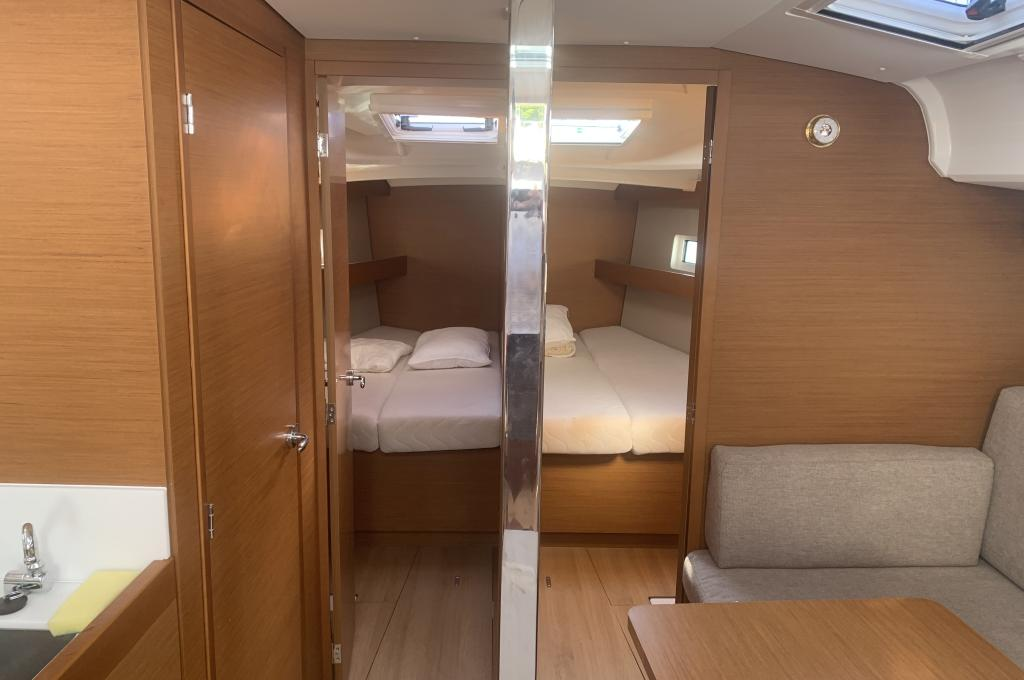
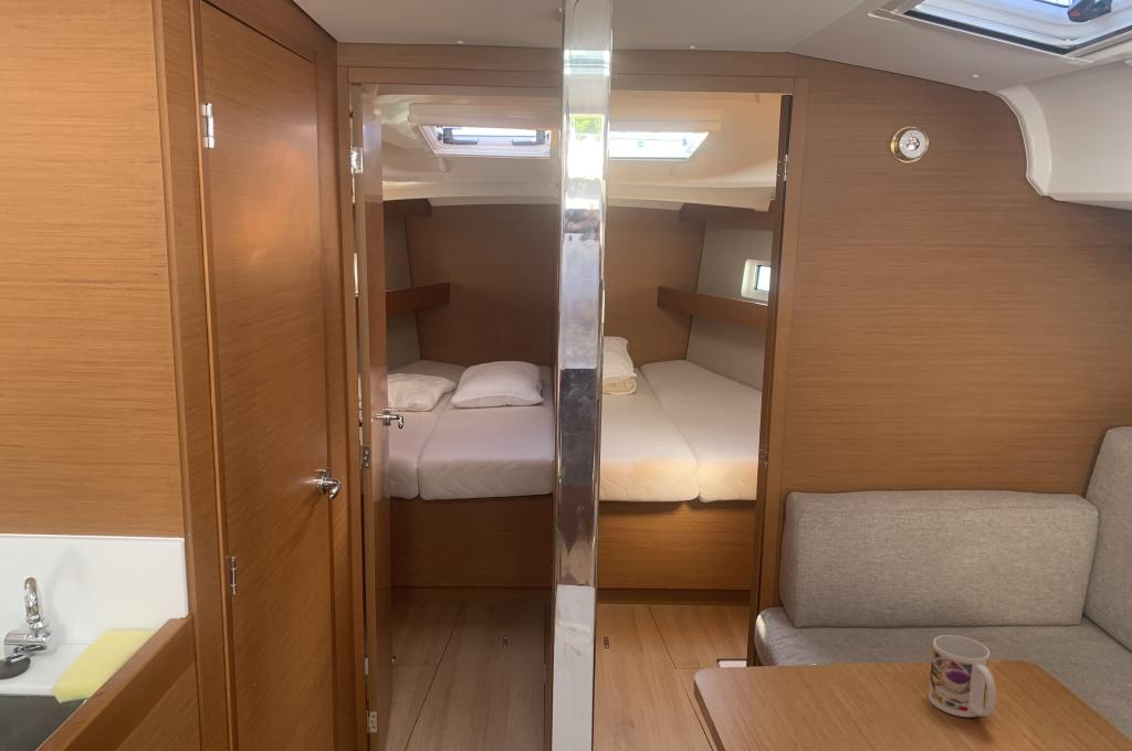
+ mug [927,634,997,718]
